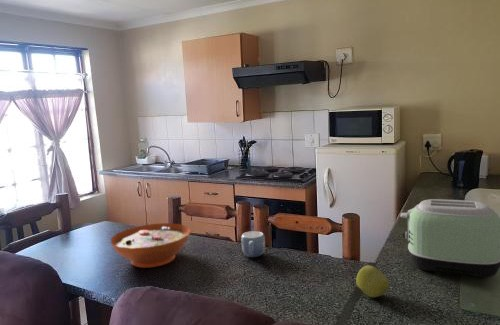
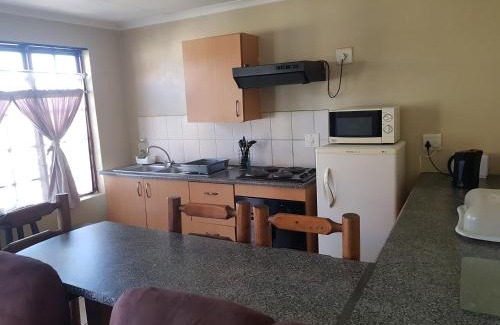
- toaster [399,198,500,278]
- decorative bowl [110,222,192,269]
- mug [240,230,266,258]
- apple [355,264,390,298]
